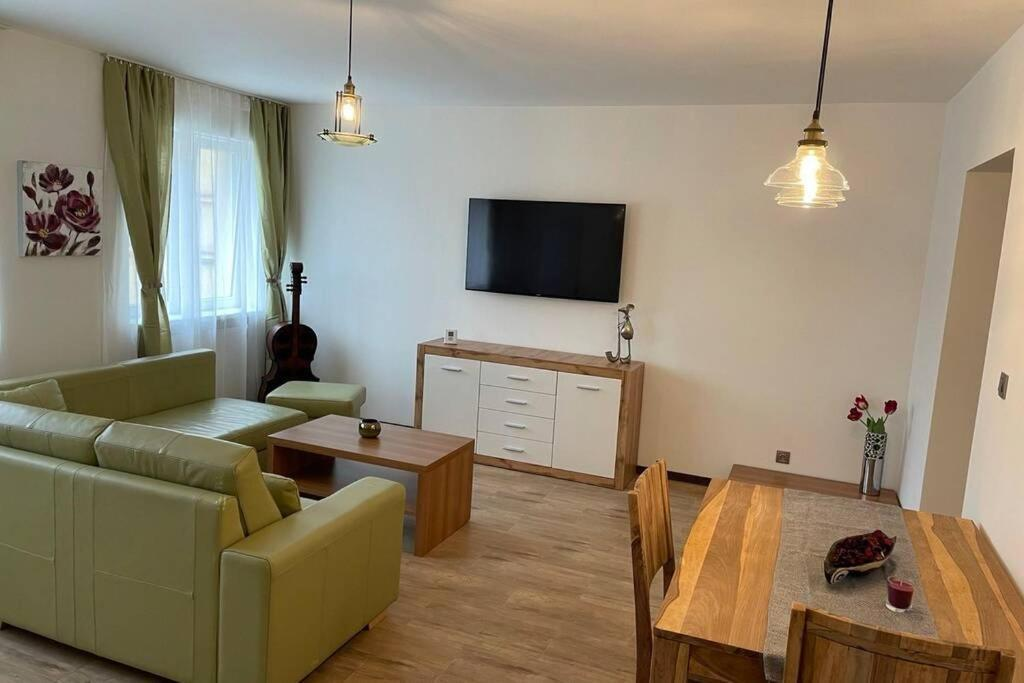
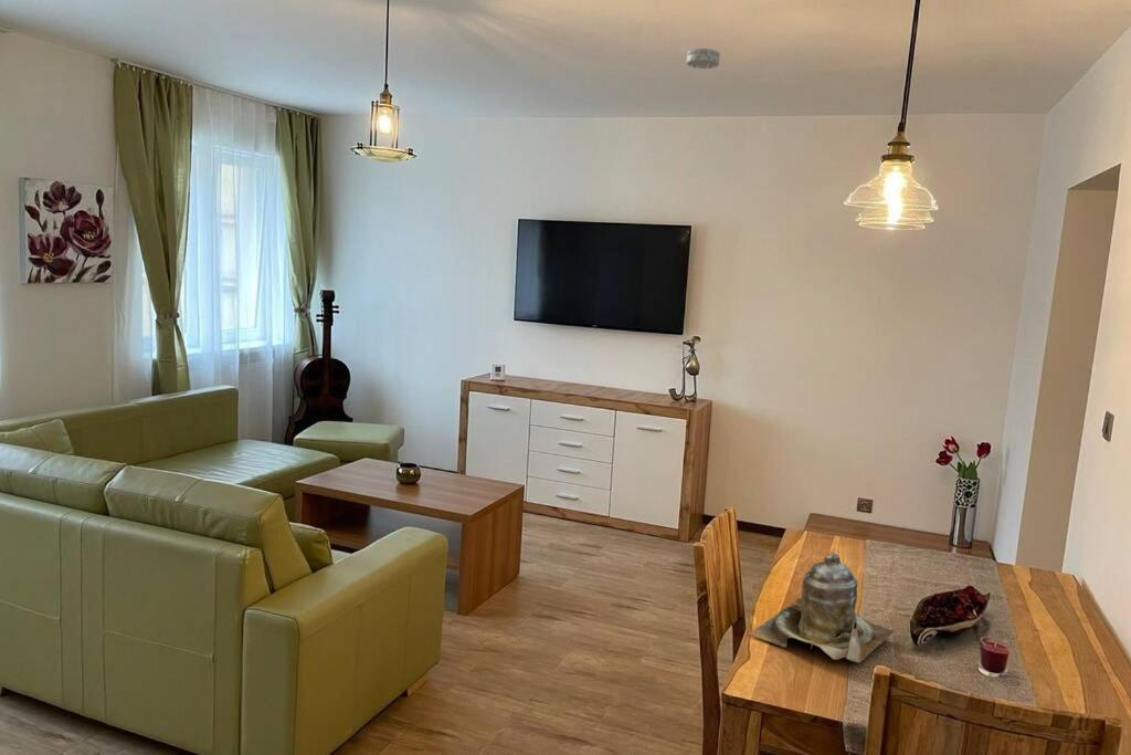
+ smoke detector [686,48,721,70]
+ teapot [748,550,896,663]
